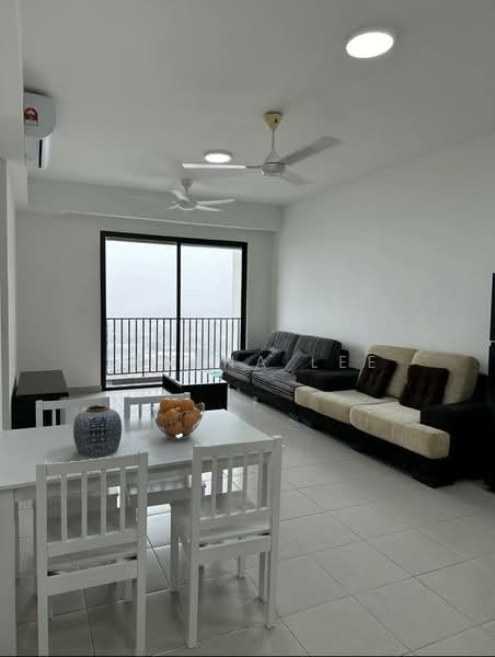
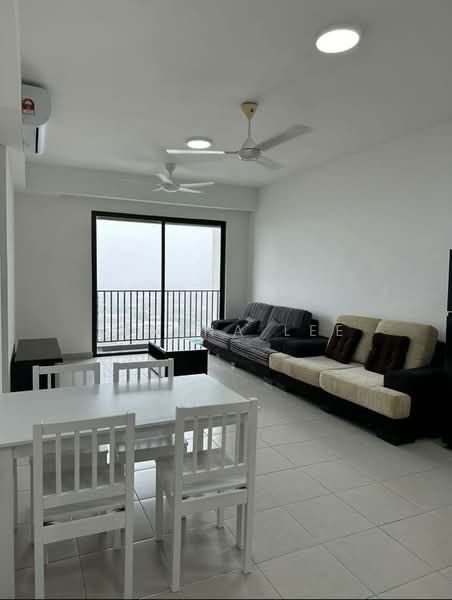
- fruit basket [150,397,206,440]
- vase [72,404,123,458]
